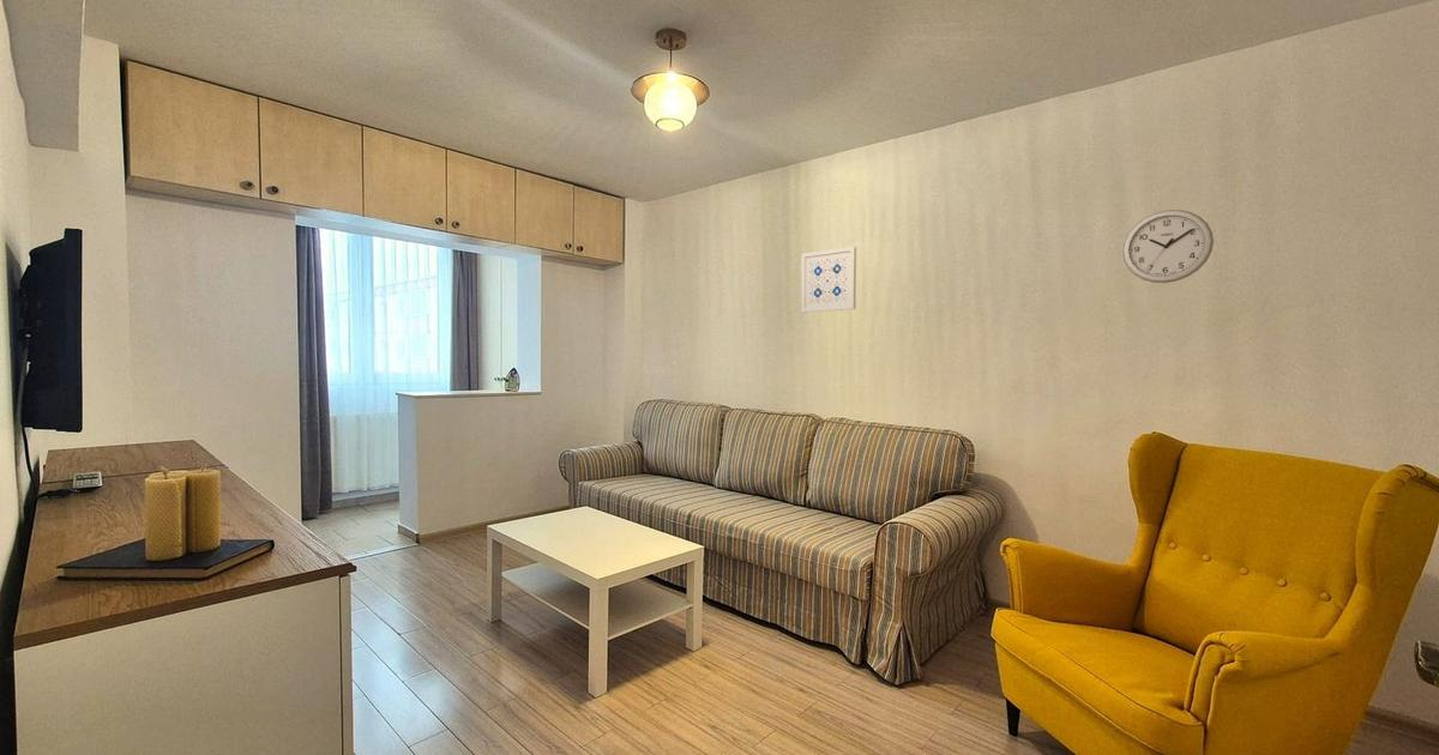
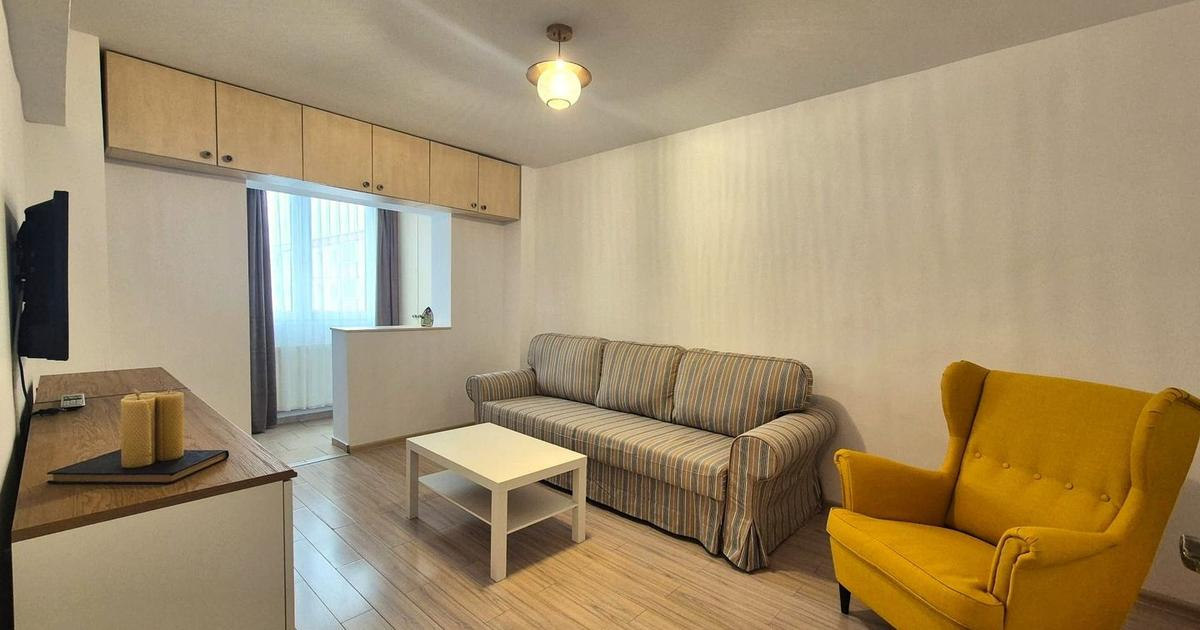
- wall art [800,246,857,313]
- wall clock [1121,209,1215,284]
